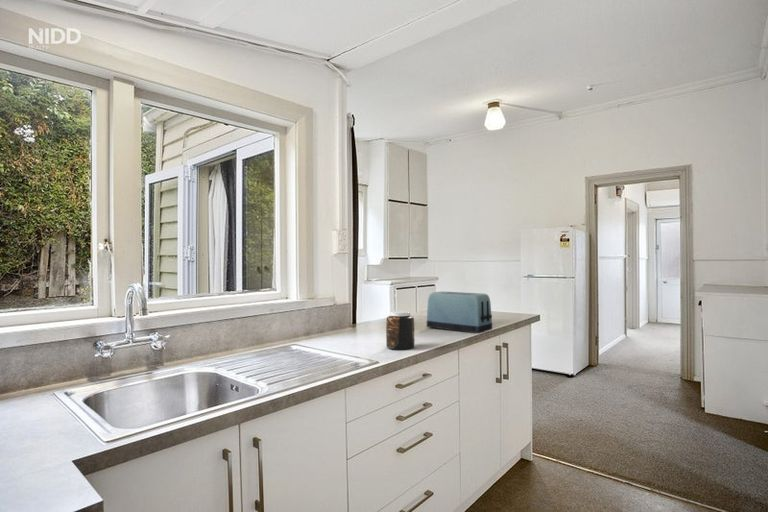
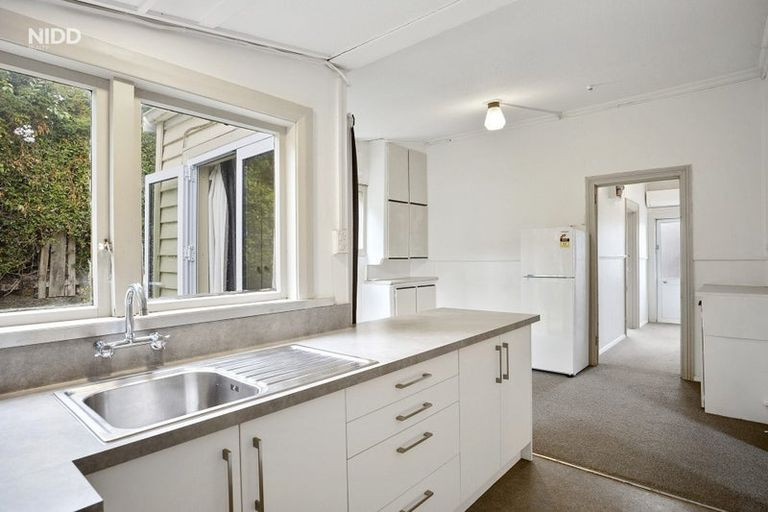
- jar [385,310,416,351]
- toaster [426,291,493,334]
